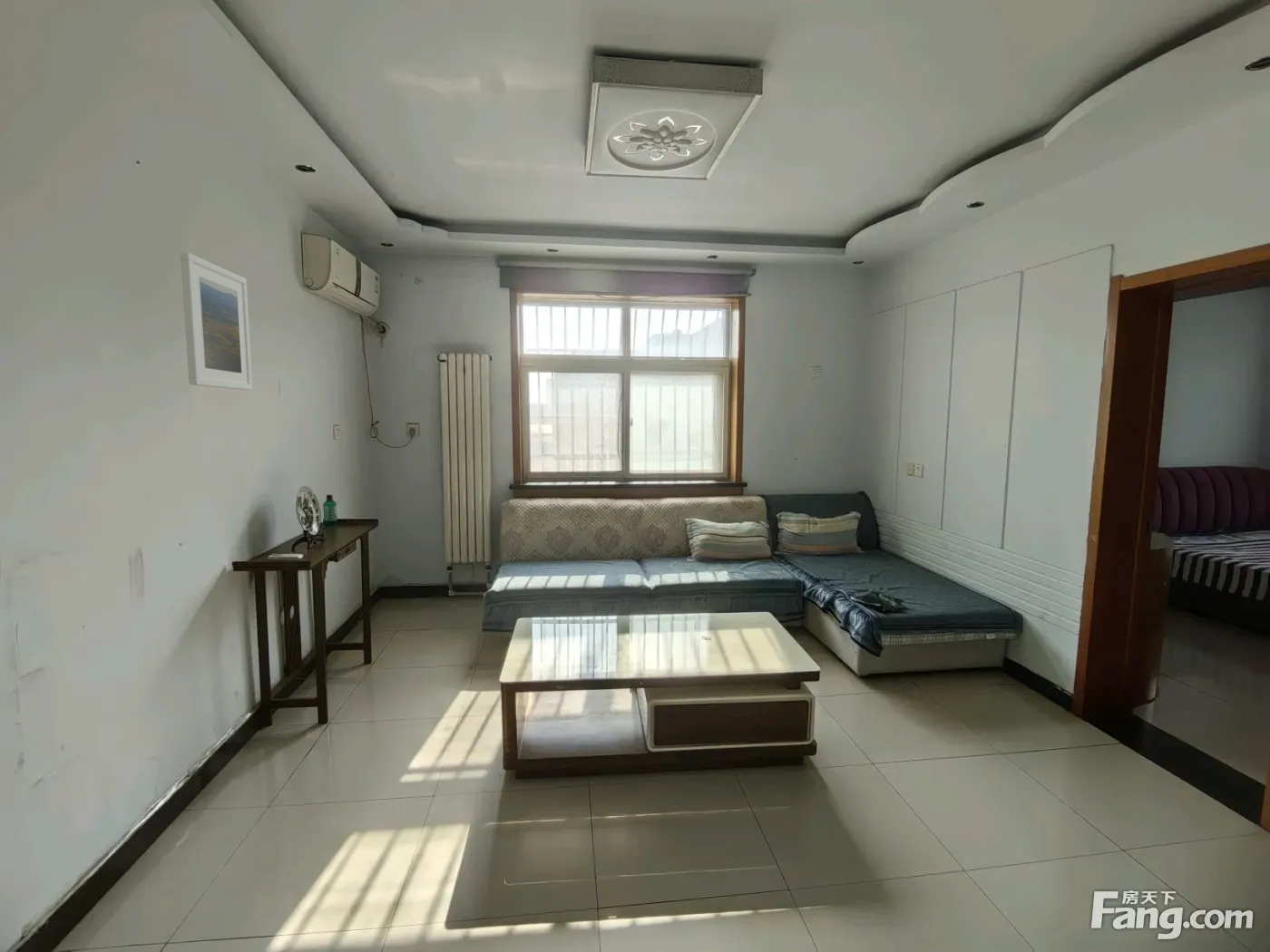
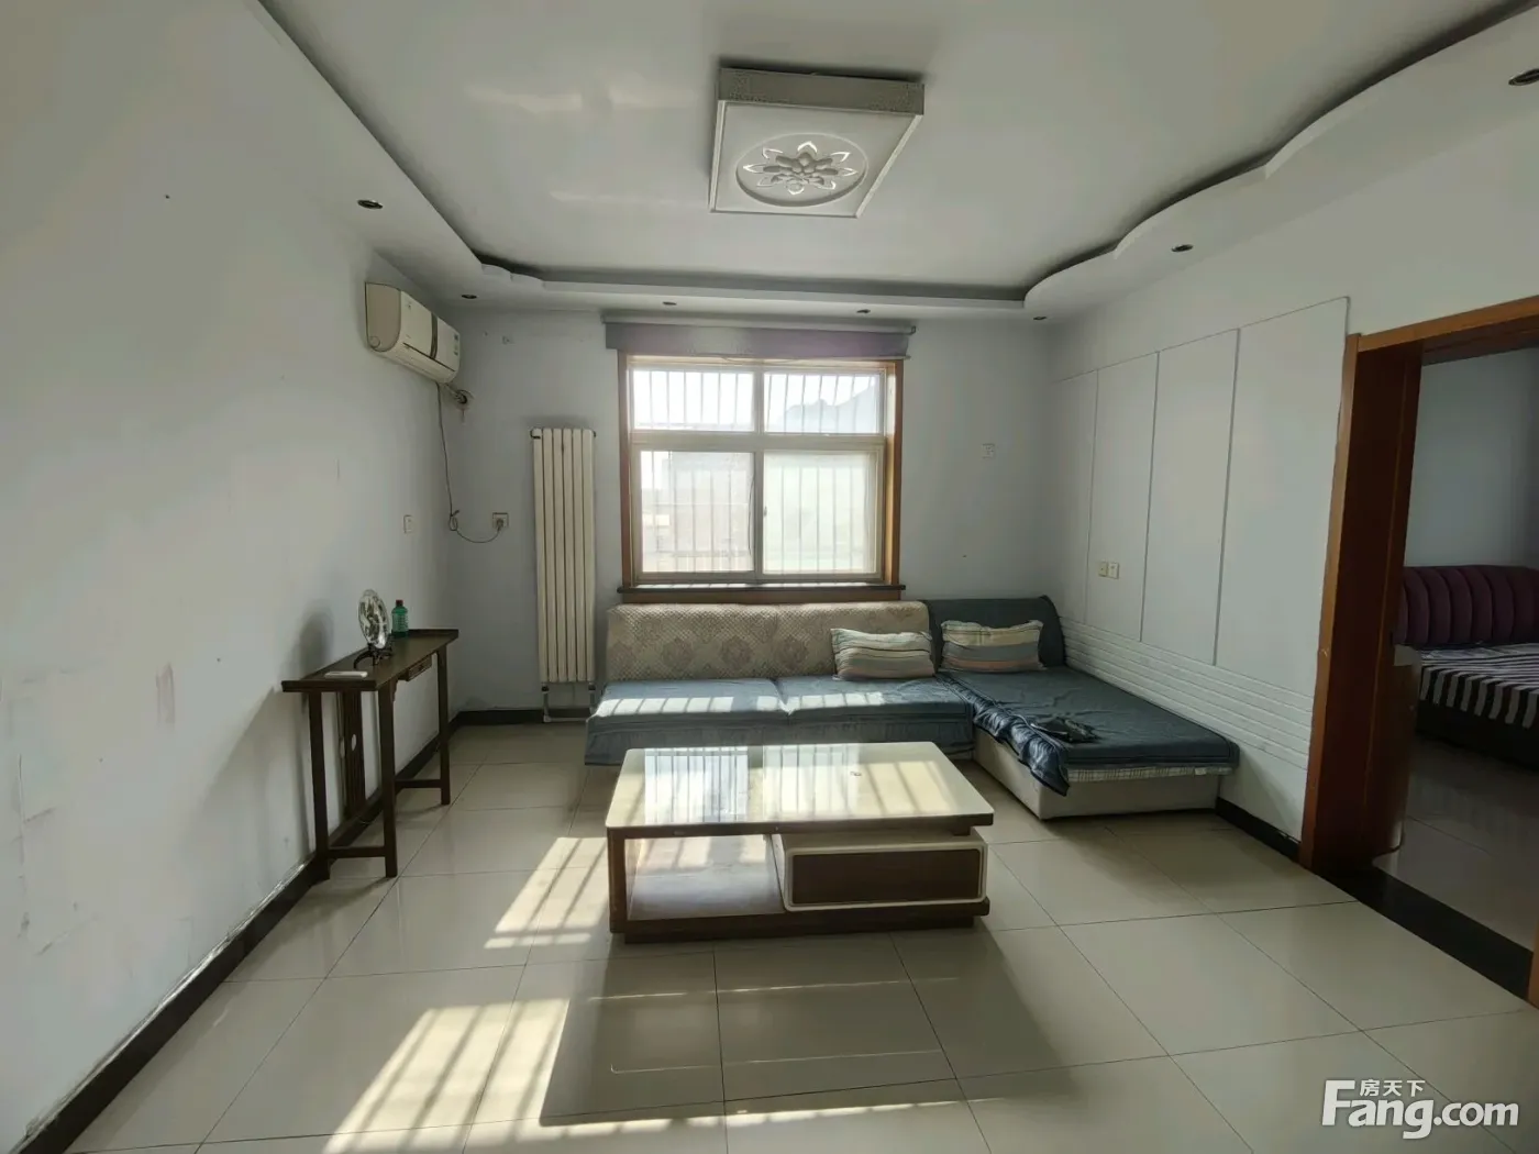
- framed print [180,251,253,391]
